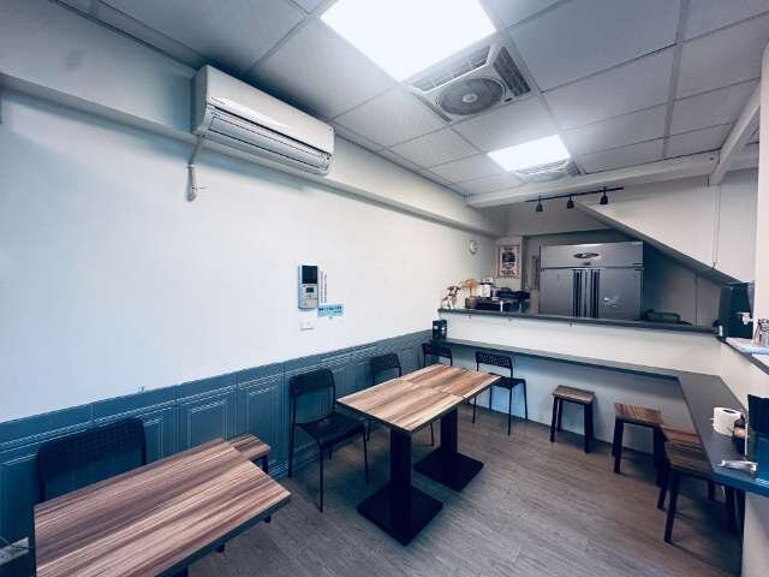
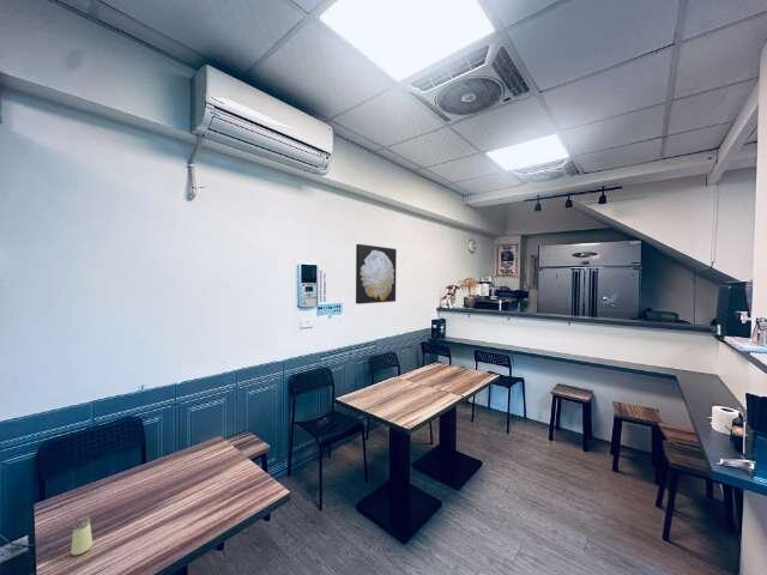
+ saltshaker [70,515,93,556]
+ wall art [355,243,398,305]
